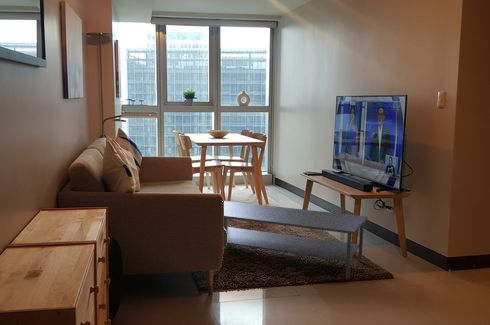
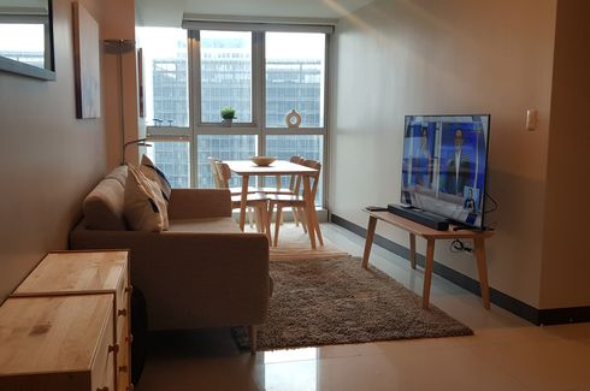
- coffee table [223,200,369,280]
